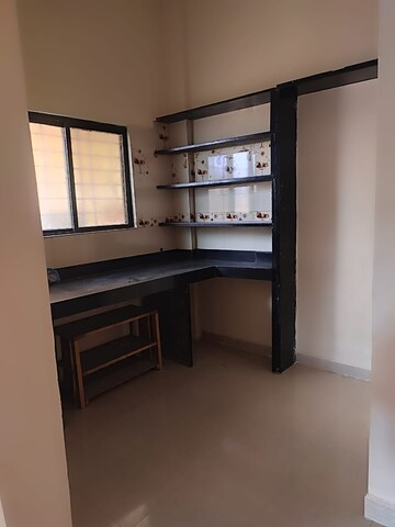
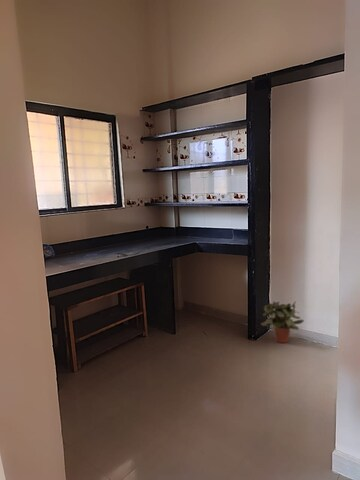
+ potted plant [260,300,305,344]
